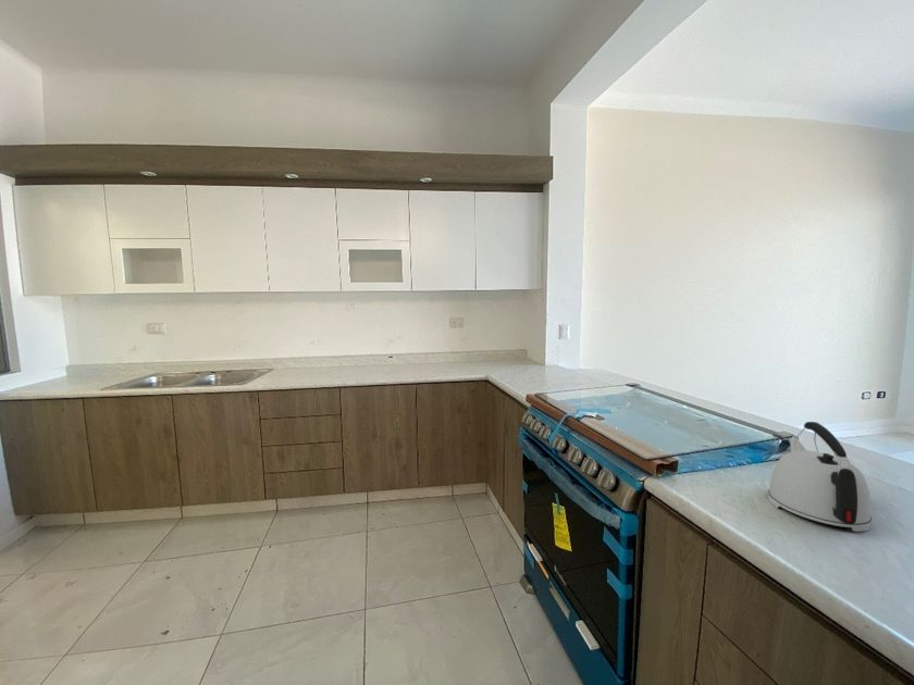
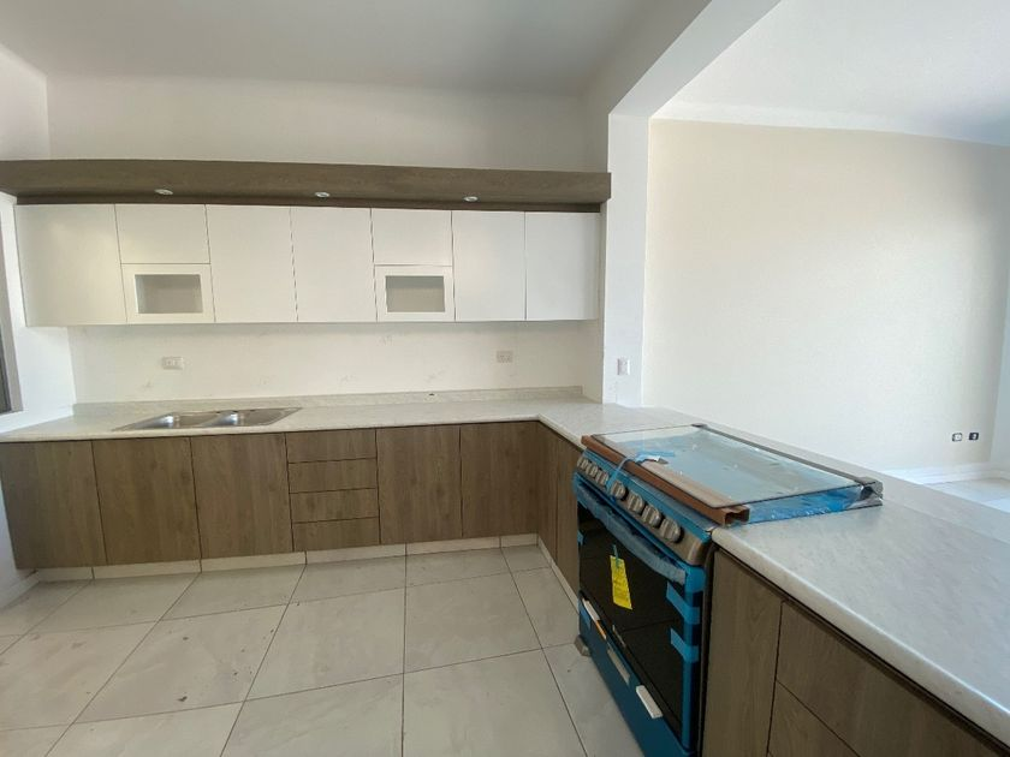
- kettle [767,421,873,533]
